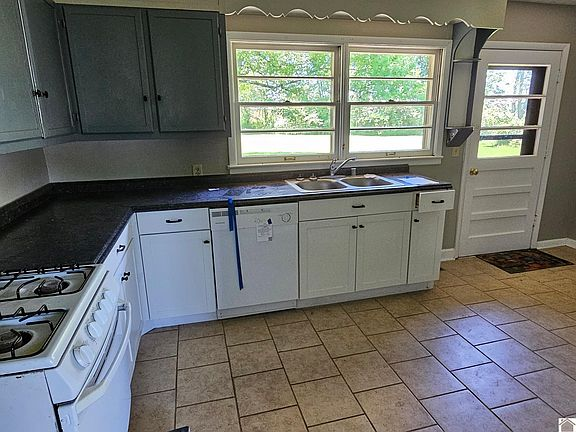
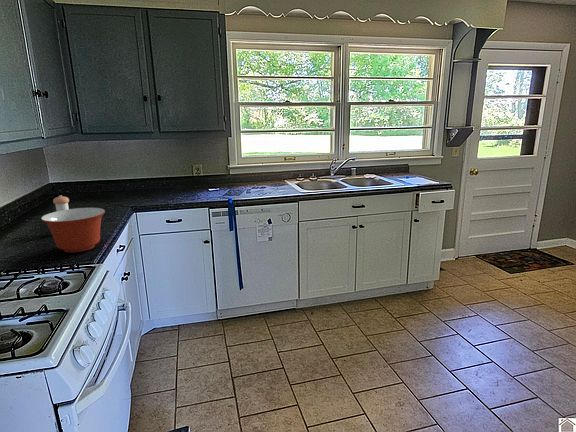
+ pepper shaker [52,194,70,212]
+ mixing bowl [40,207,106,254]
